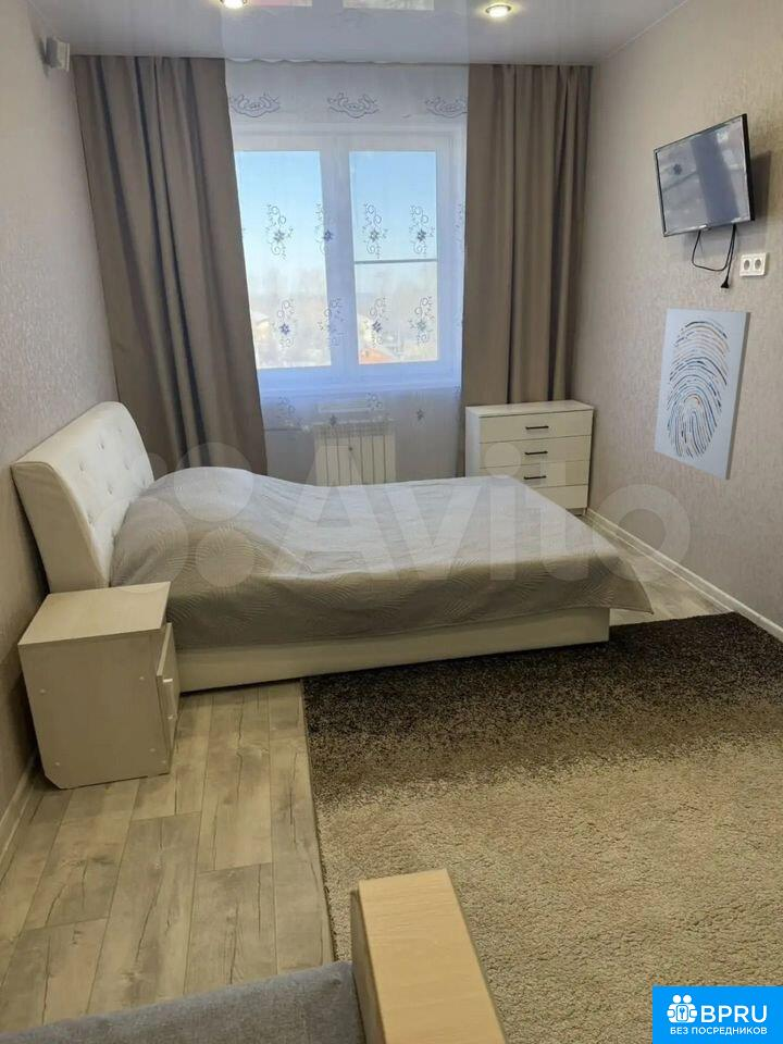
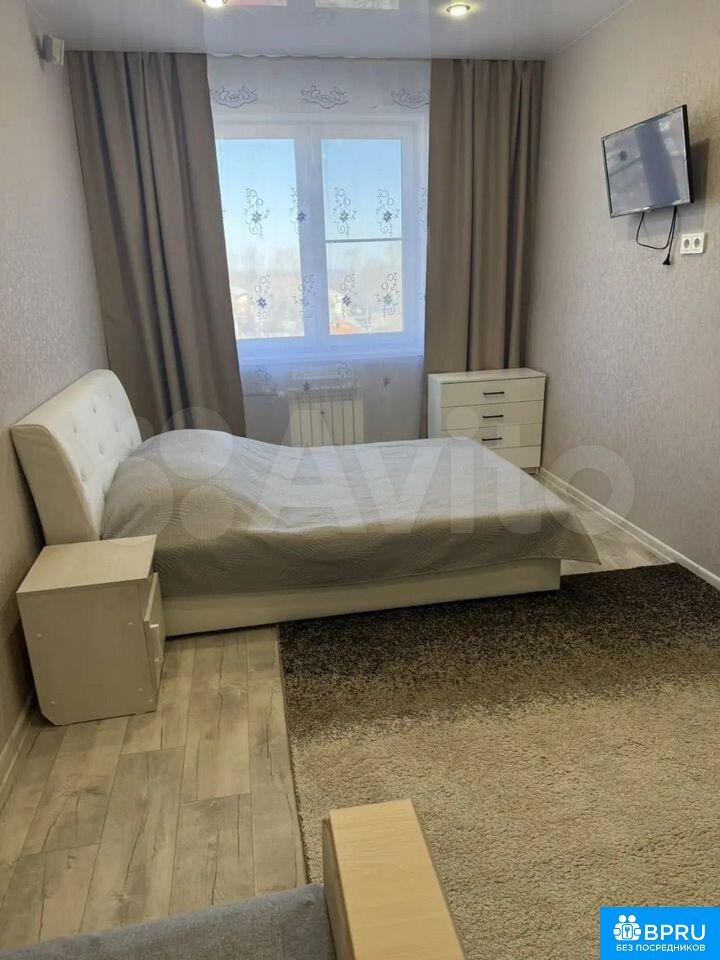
- wall art [652,307,753,481]
